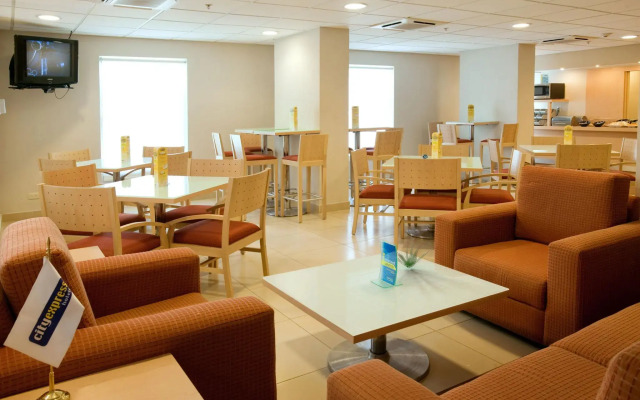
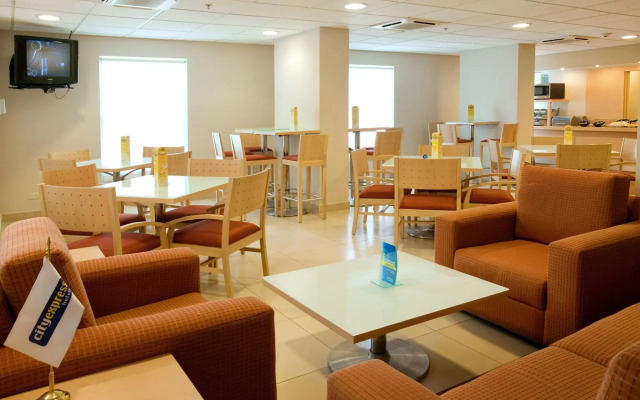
- succulent plant [397,234,434,269]
